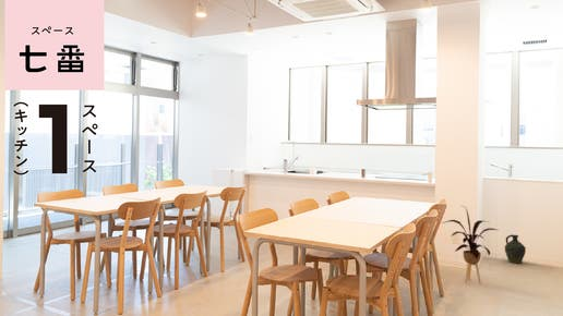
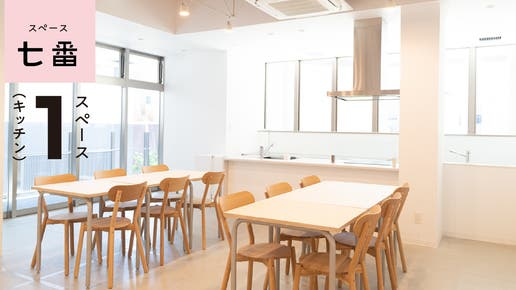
- ceramic jug [504,233,527,265]
- house plant [441,205,498,284]
